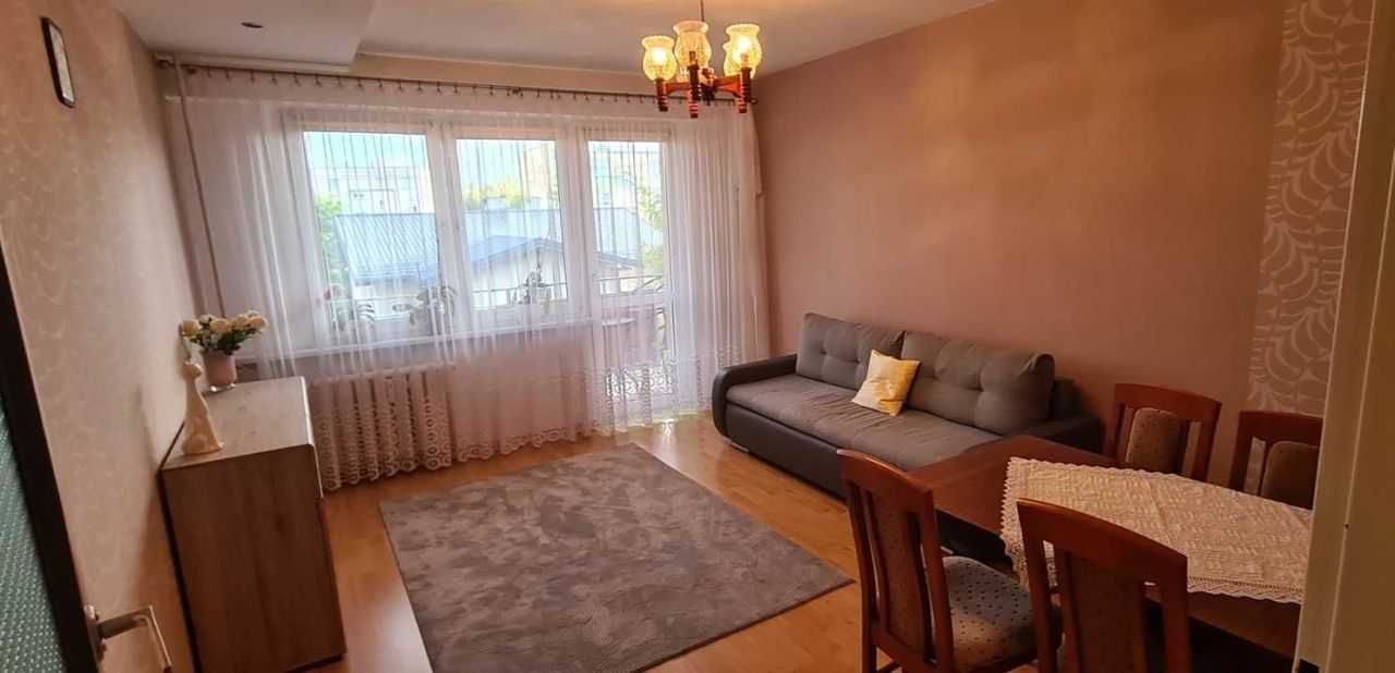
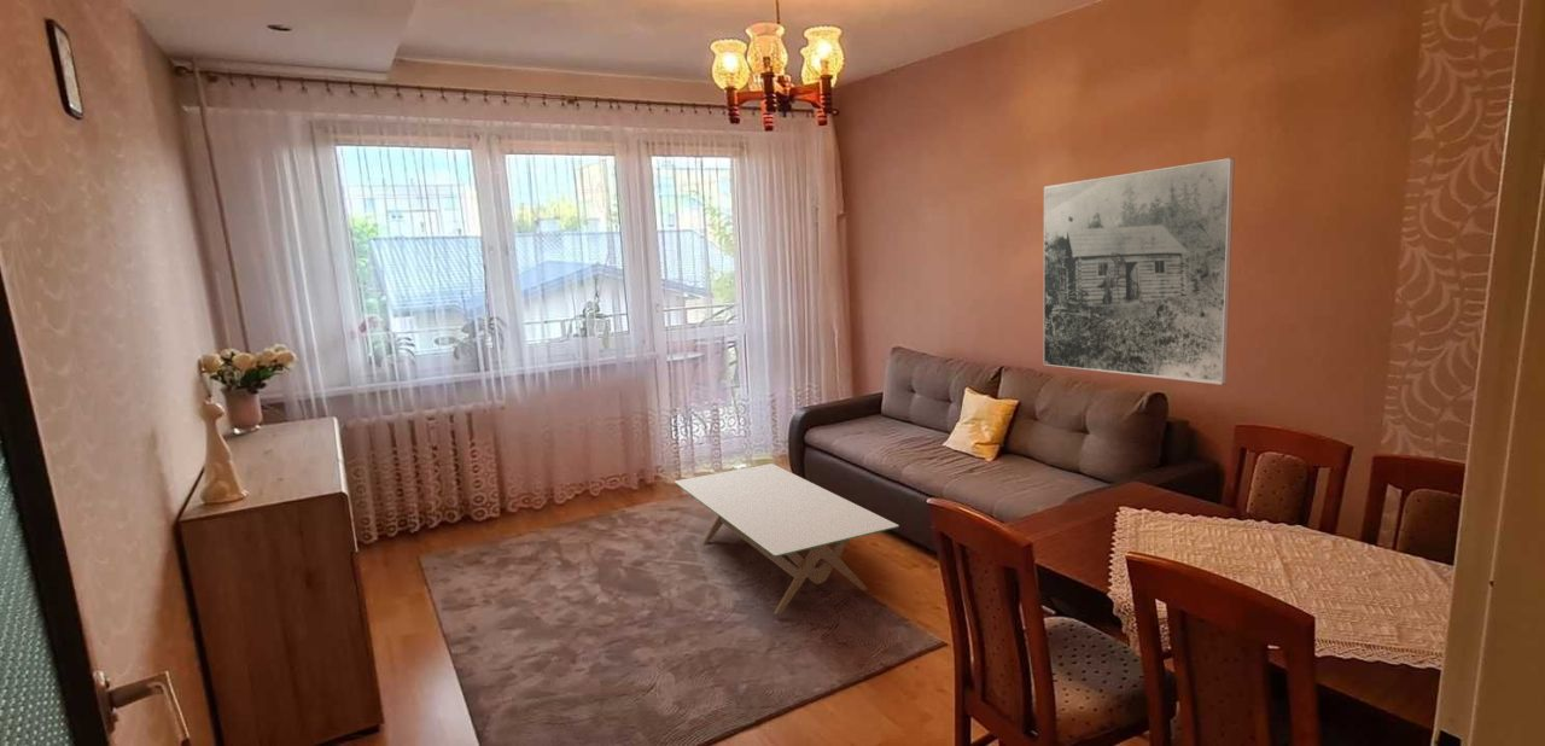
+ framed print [1043,157,1236,386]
+ coffee table [674,462,900,616]
